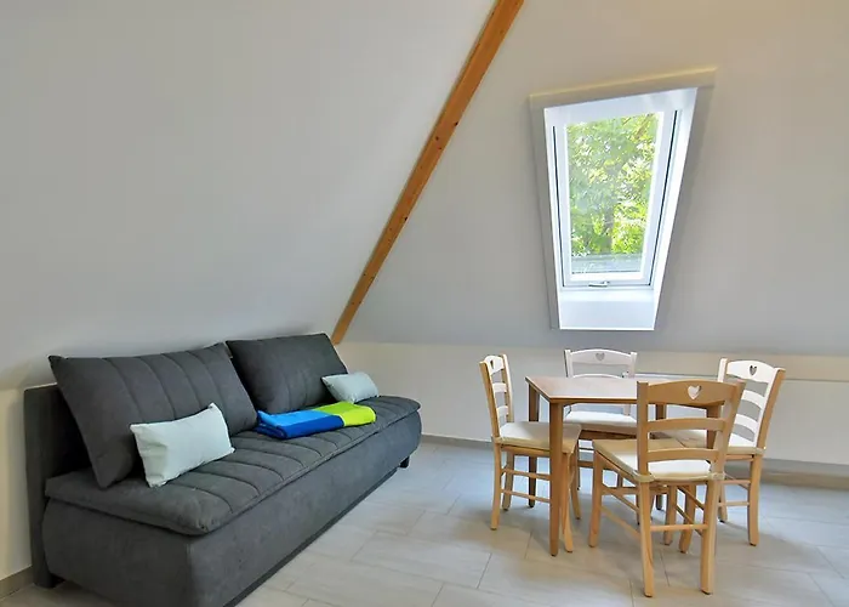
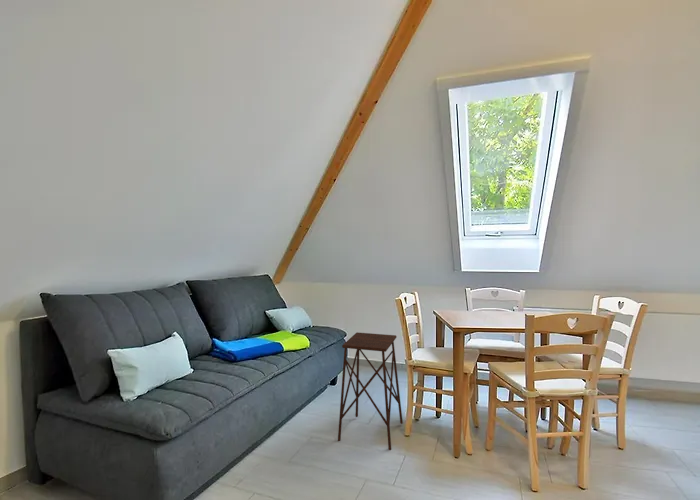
+ side table [337,331,404,451]
